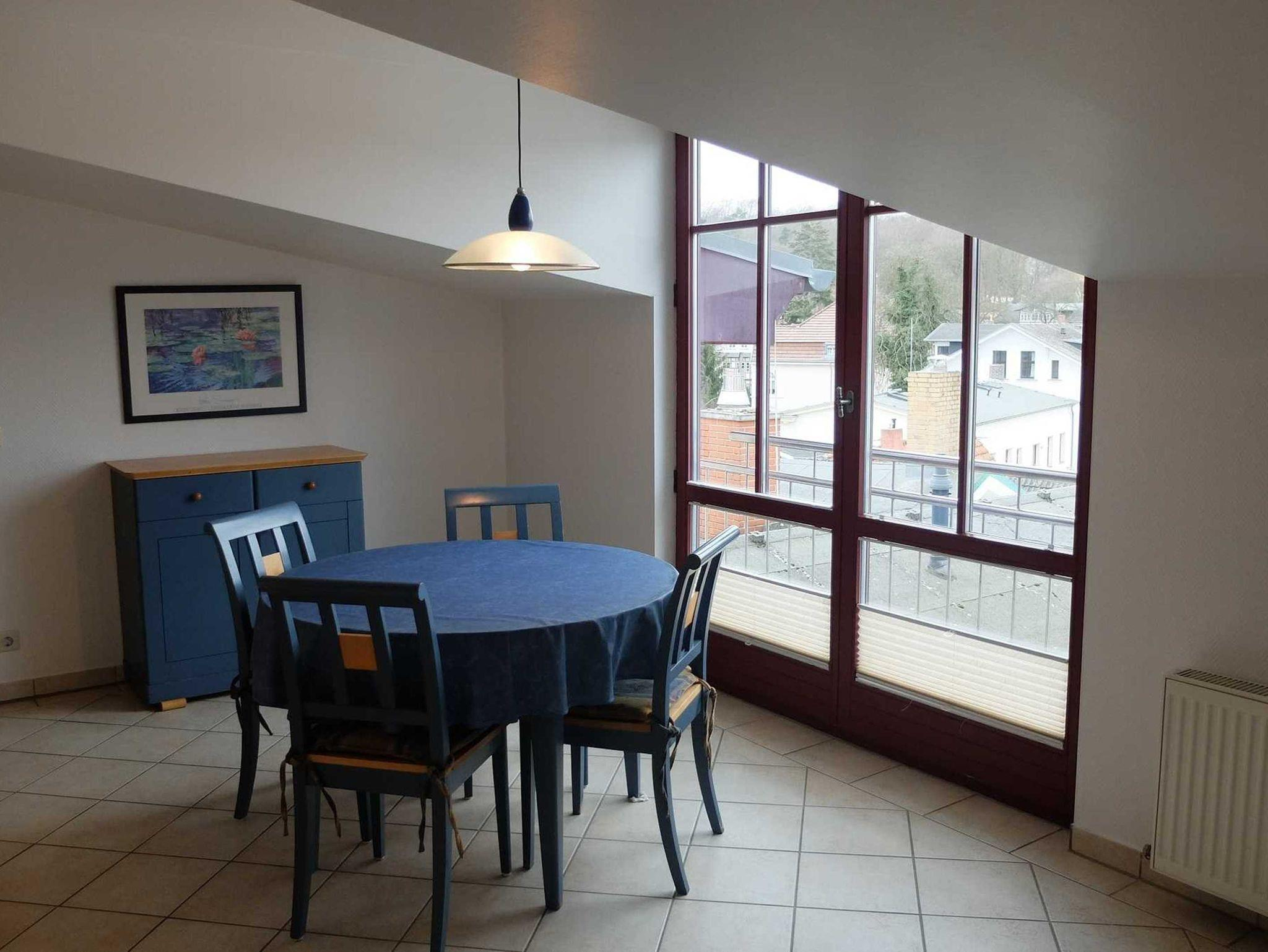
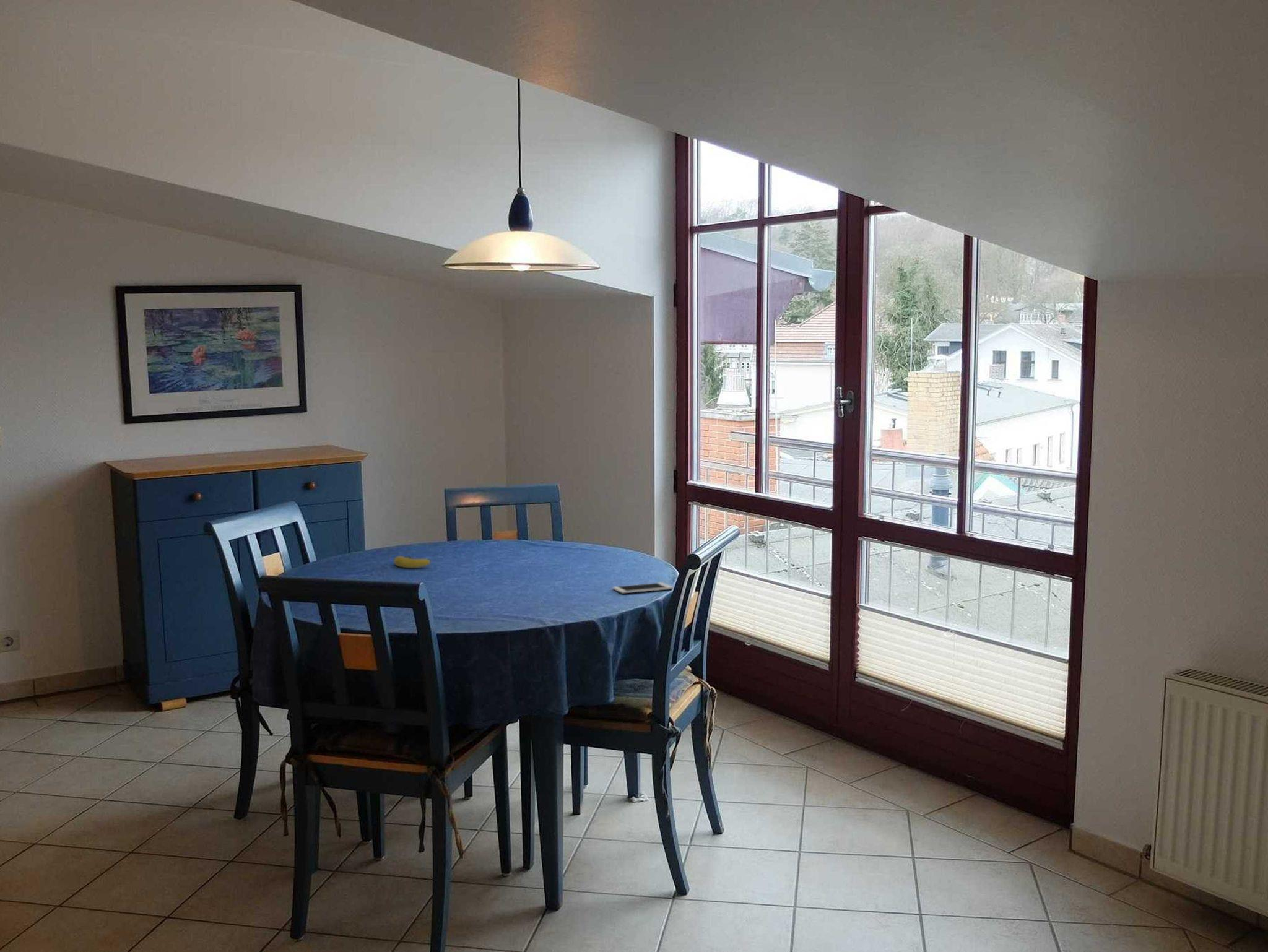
+ fruit [393,555,431,568]
+ cell phone [612,582,674,594]
